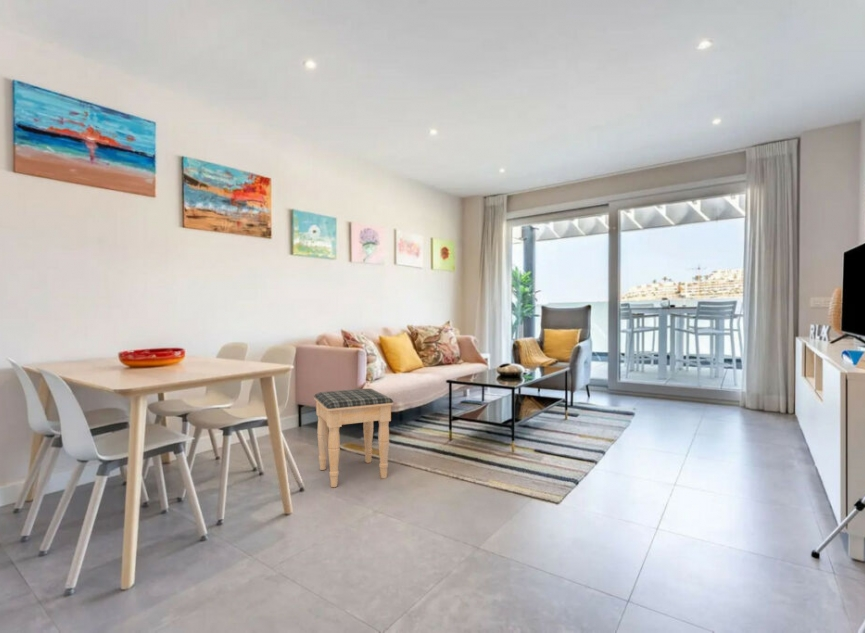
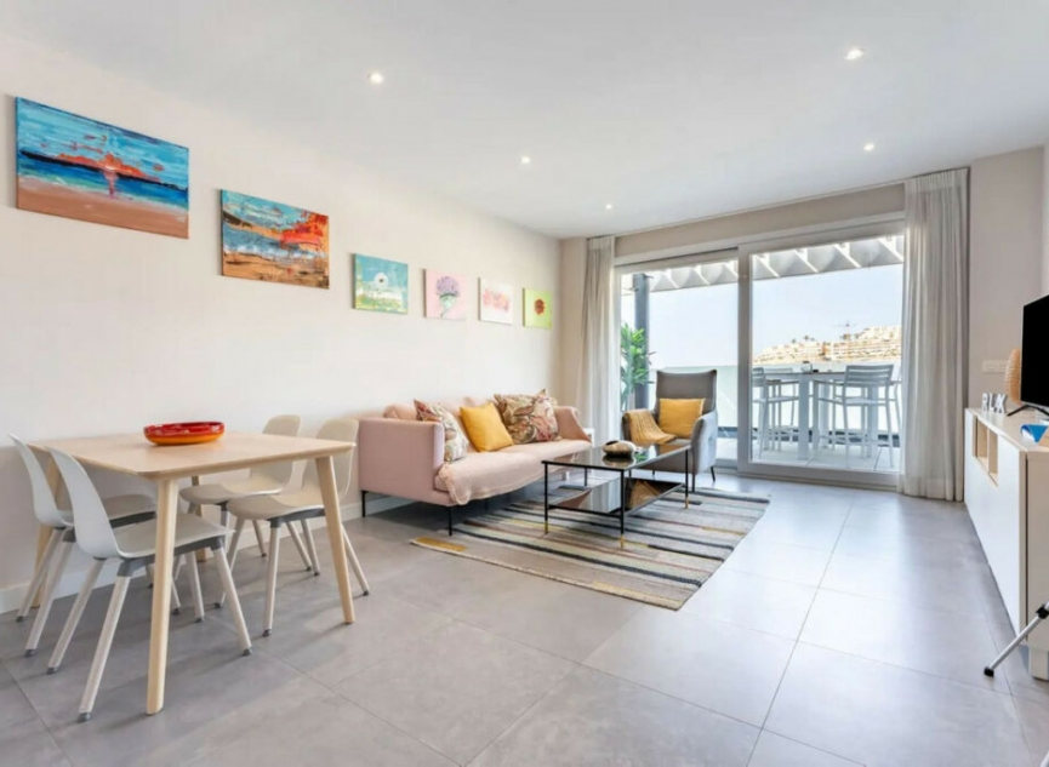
- footstool [313,387,394,488]
